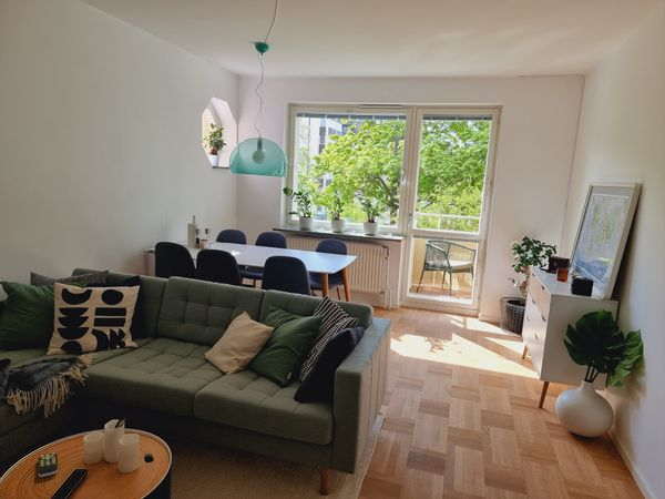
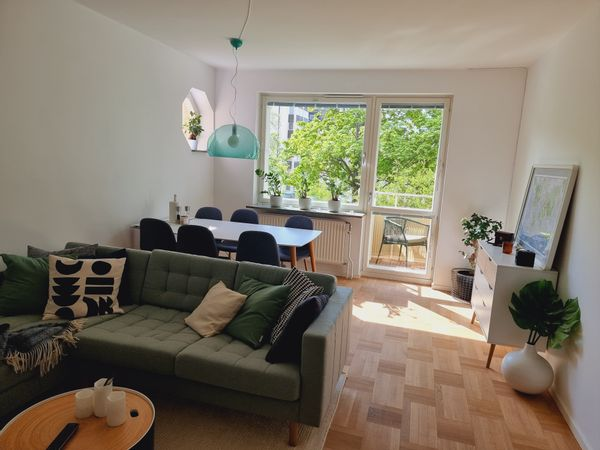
- remote control [37,451,59,478]
